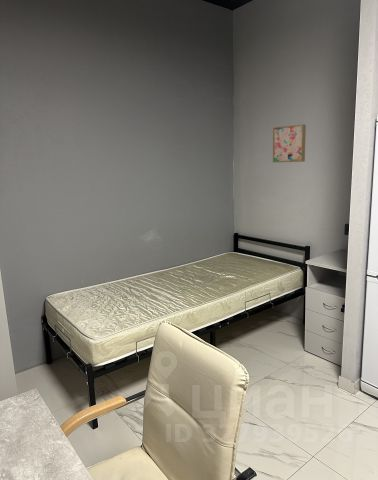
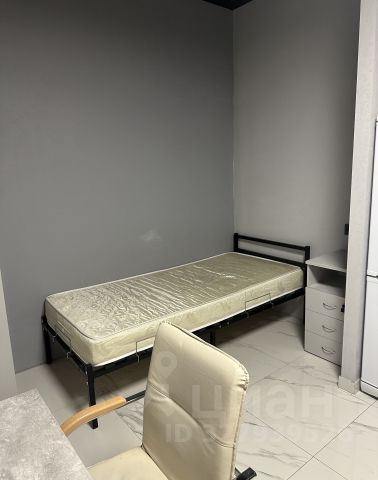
- wall art [272,123,307,163]
